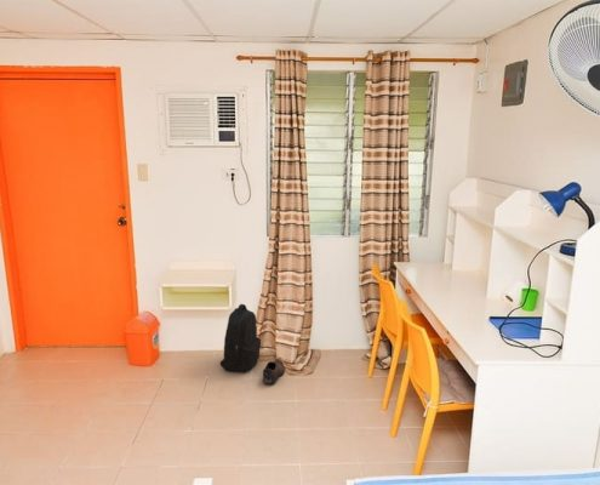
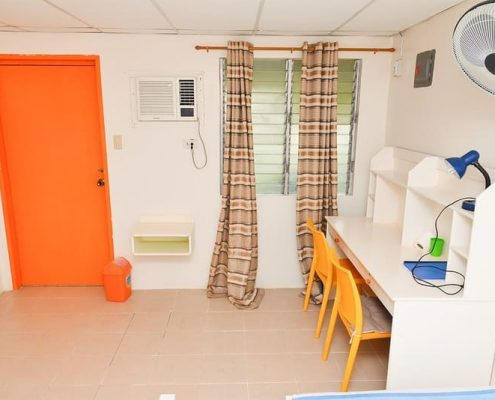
- backpack [219,303,262,372]
- shoe [262,359,286,384]
